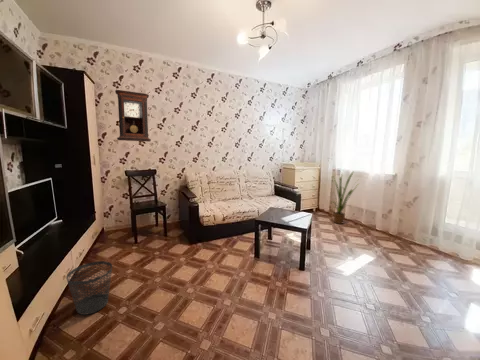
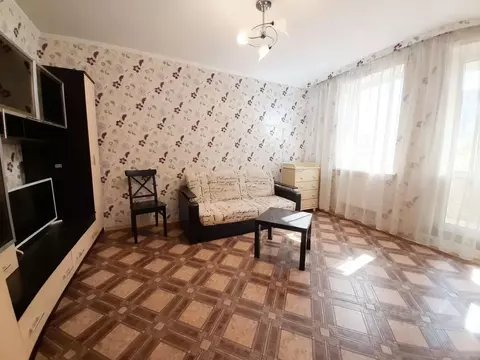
- house plant [330,171,359,225]
- pendulum clock [114,89,152,143]
- wastebasket [65,260,113,316]
